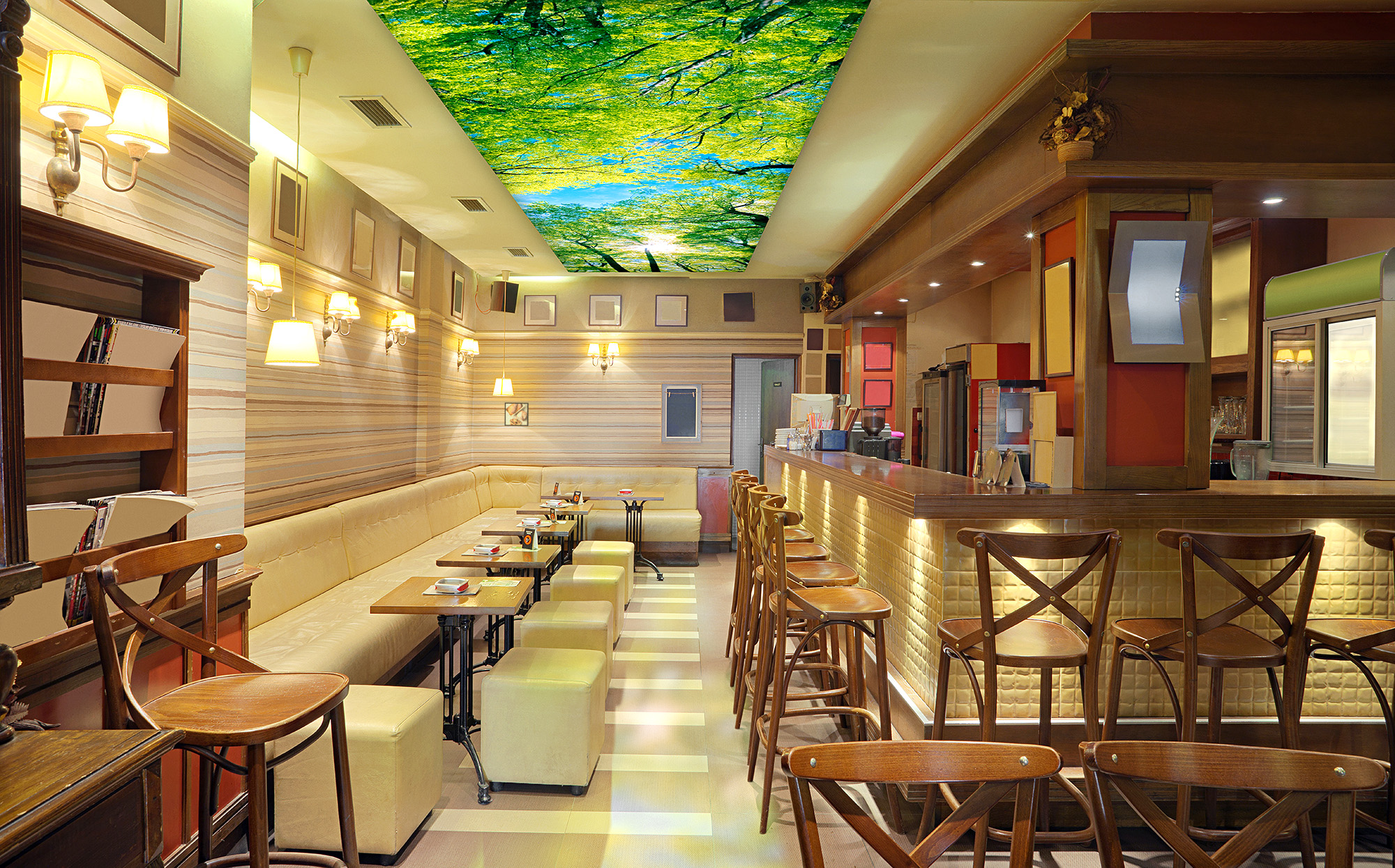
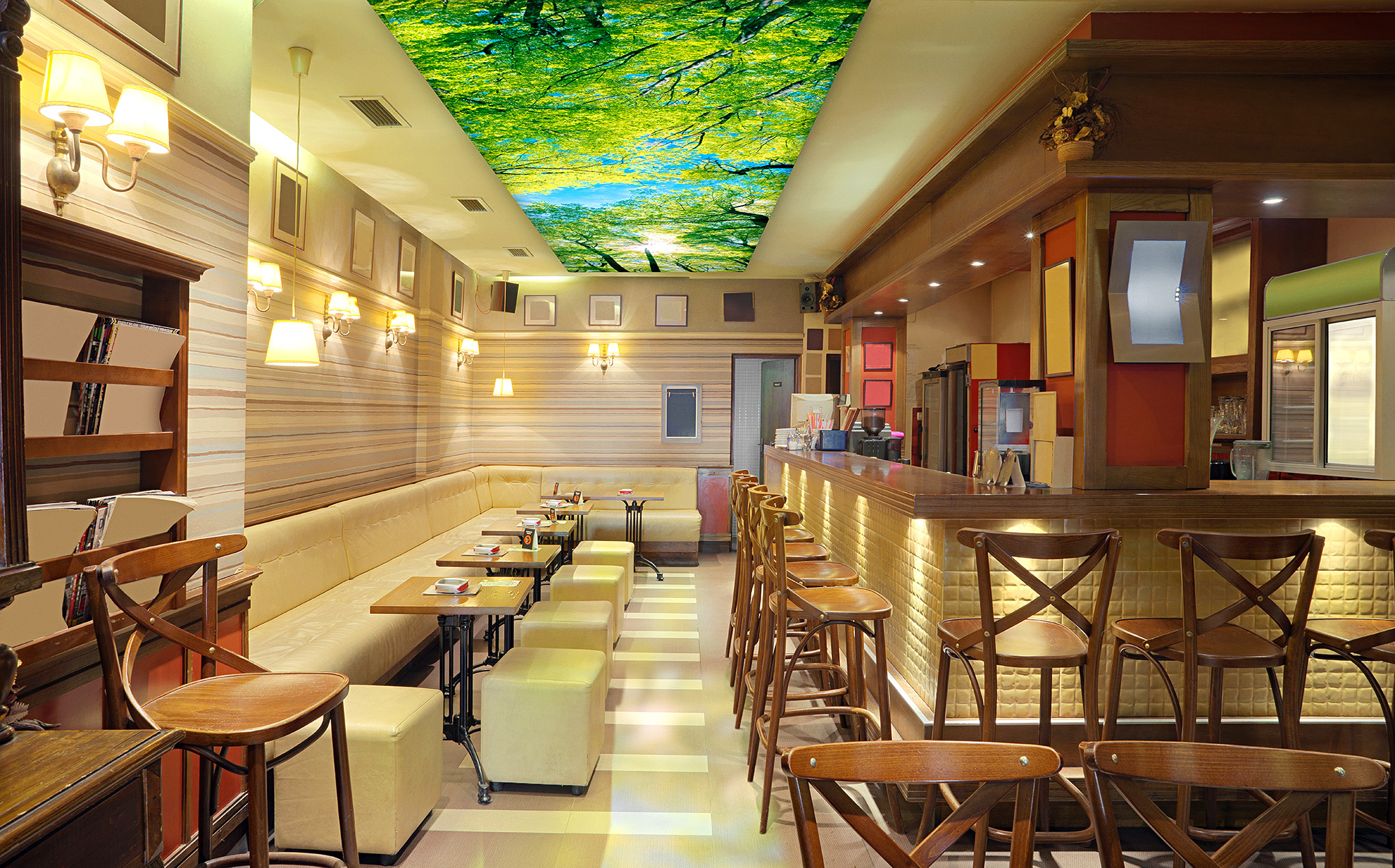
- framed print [504,402,529,427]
